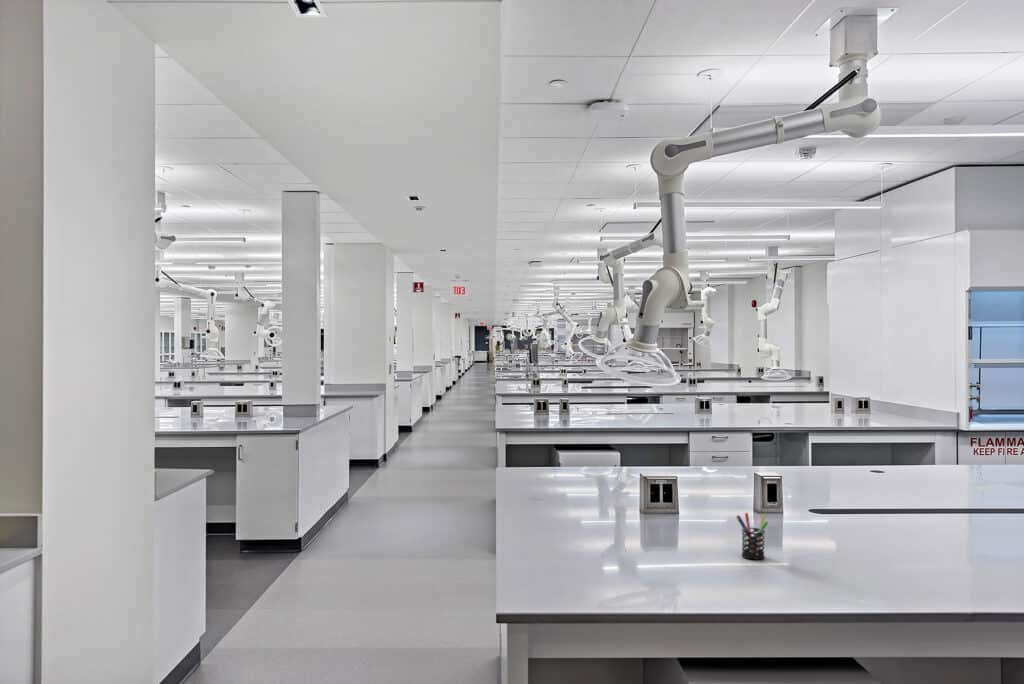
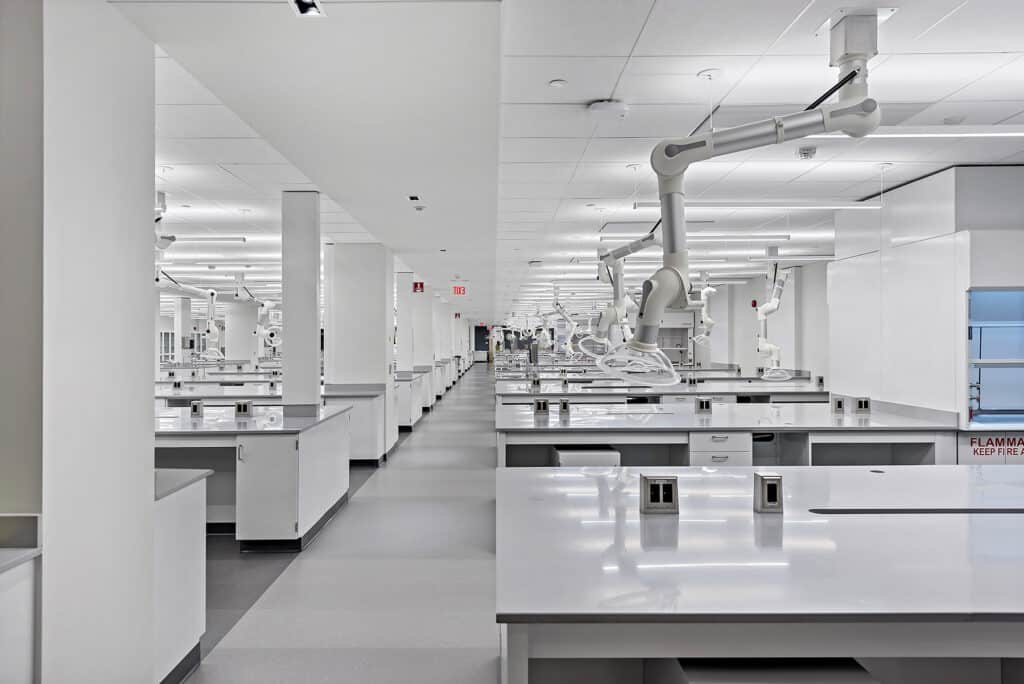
- pen holder [735,512,769,561]
